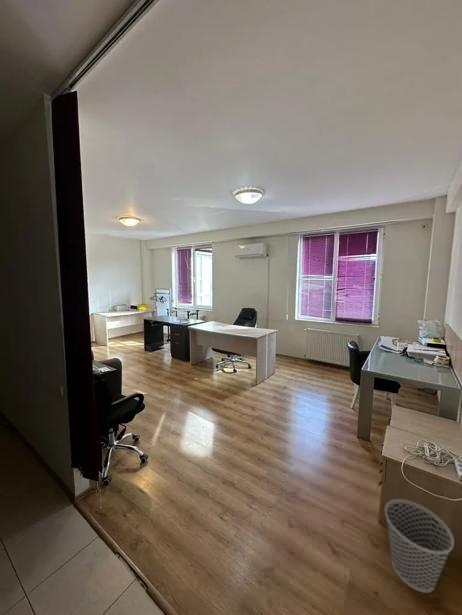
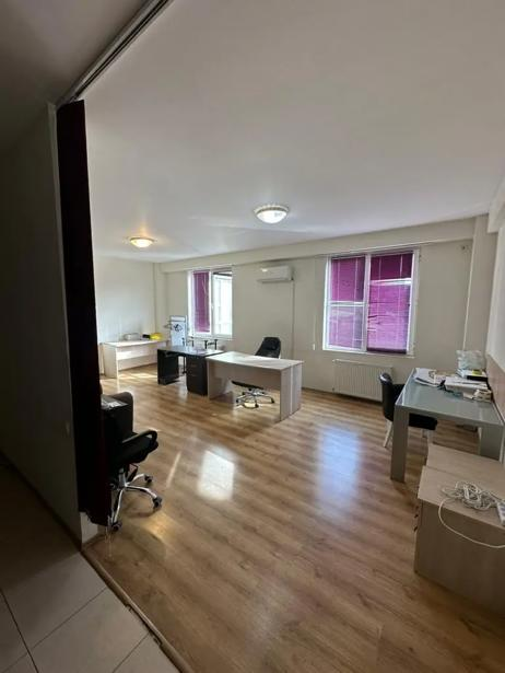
- wastebasket [384,498,455,594]
